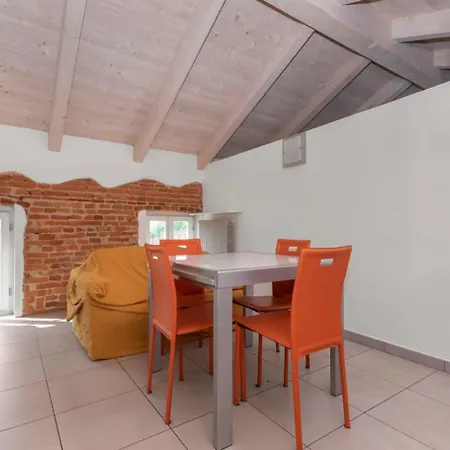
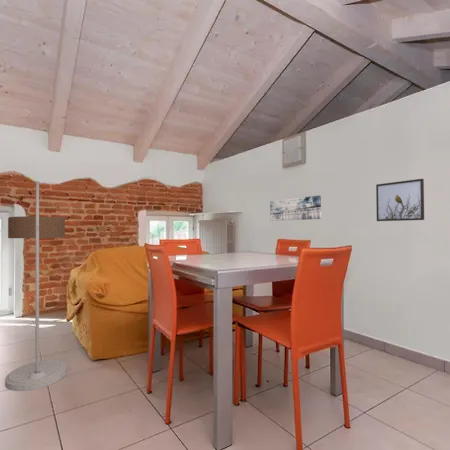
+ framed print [375,178,425,222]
+ floor lamp [4,180,68,392]
+ wall art [269,195,322,222]
